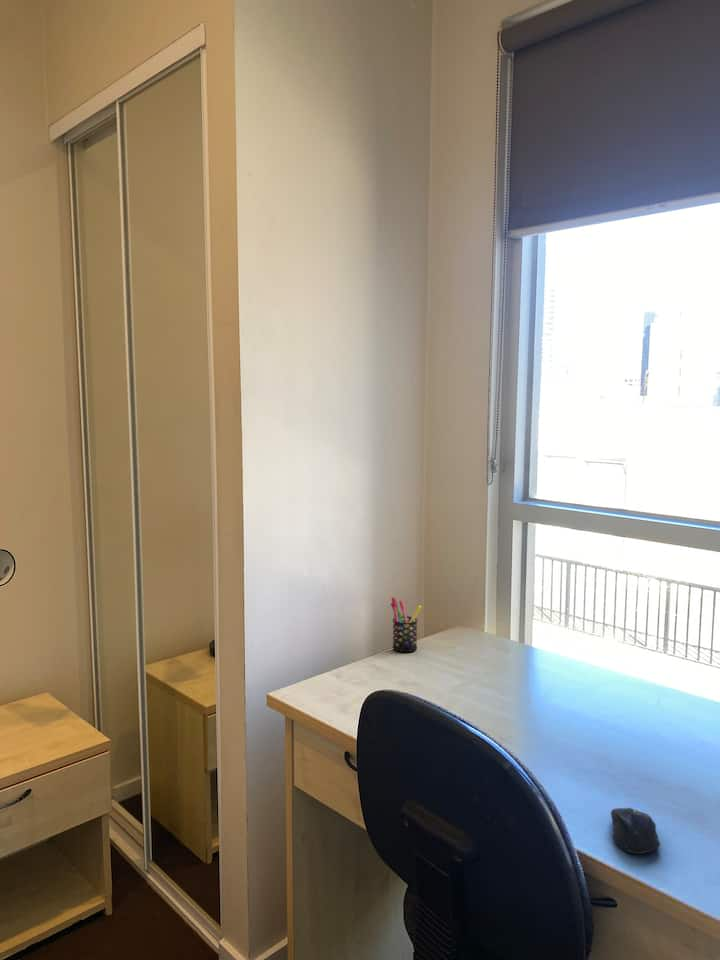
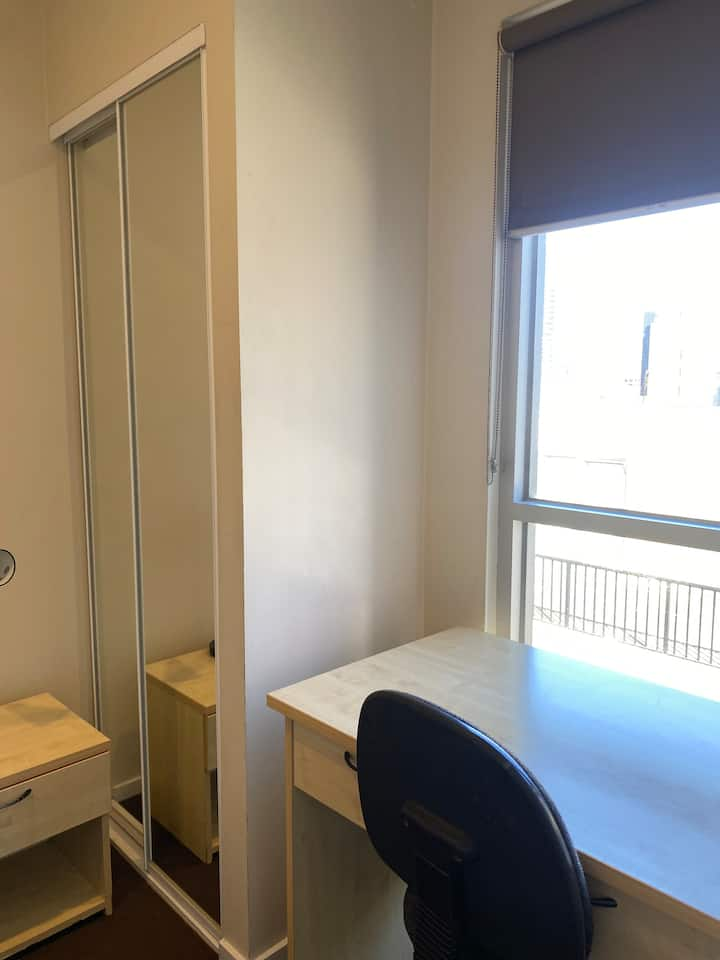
- computer mouse [610,807,661,855]
- pen holder [390,596,422,653]
